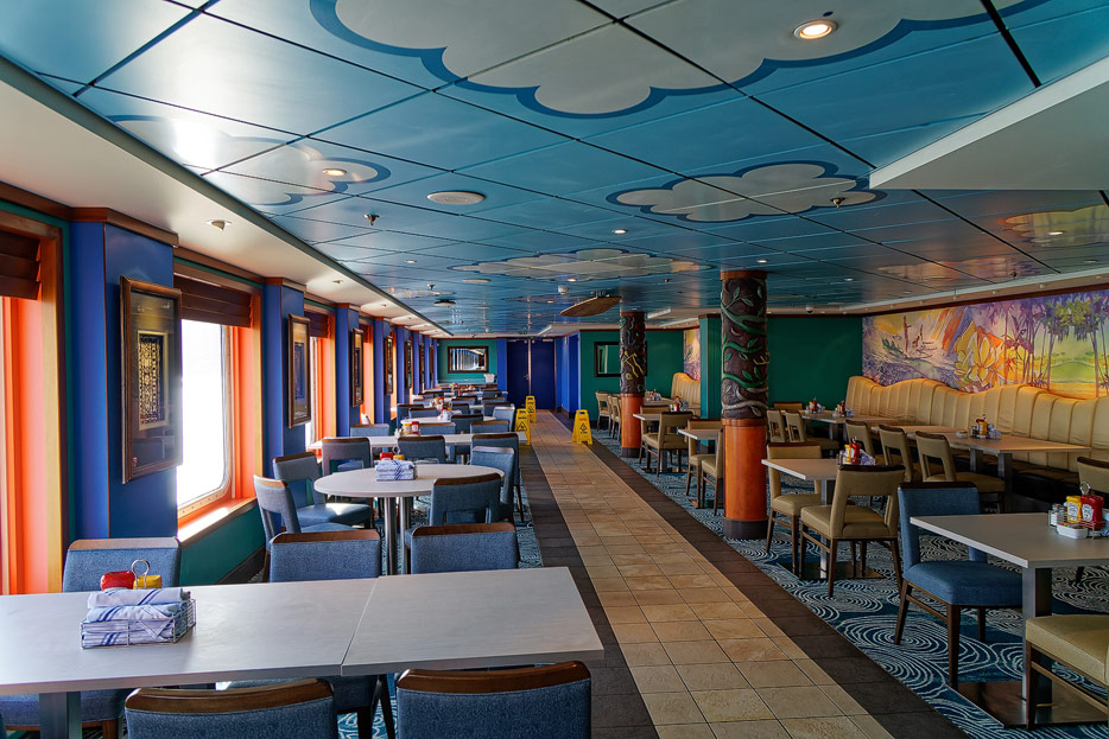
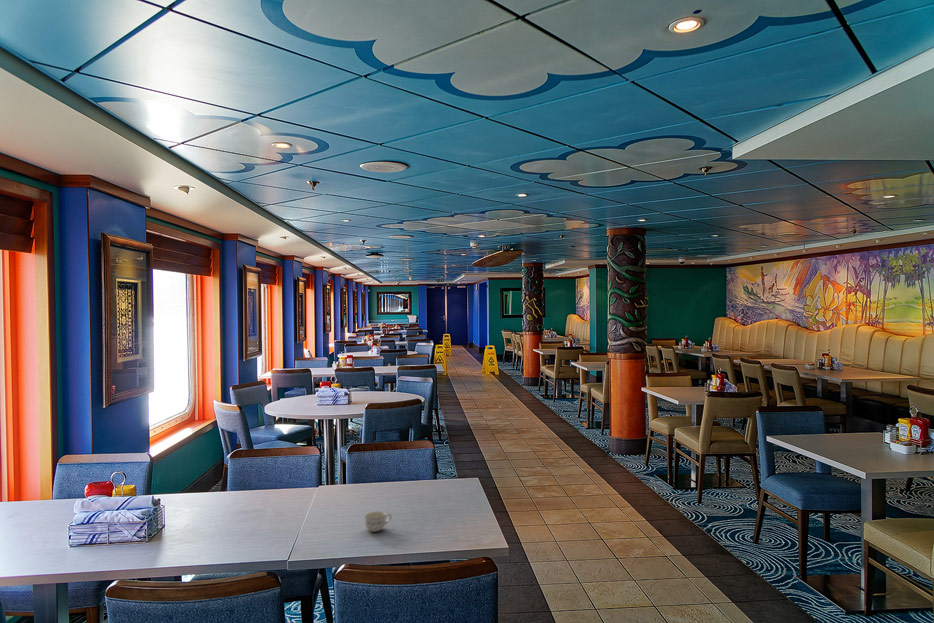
+ cup [364,511,393,533]
